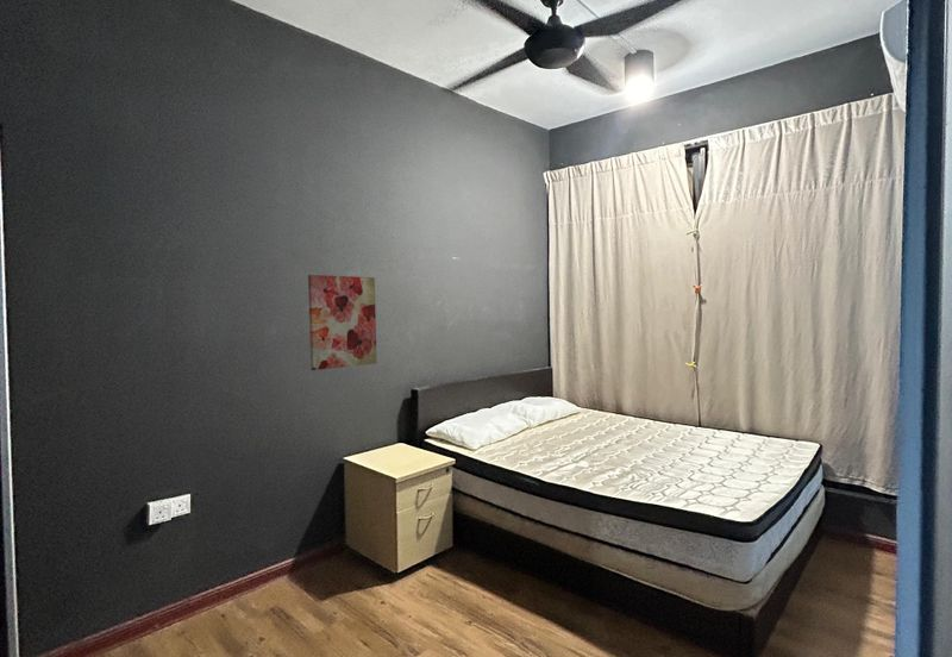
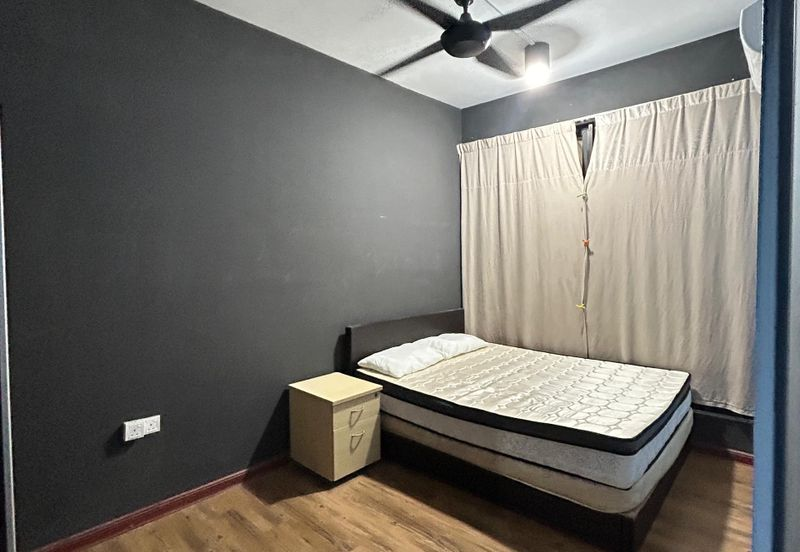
- wall art [307,274,378,371]
